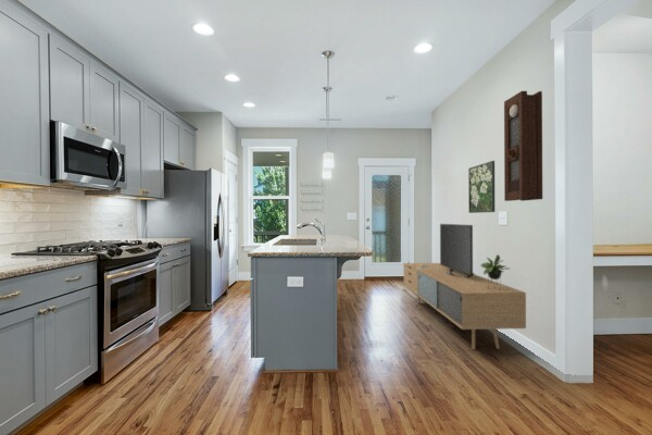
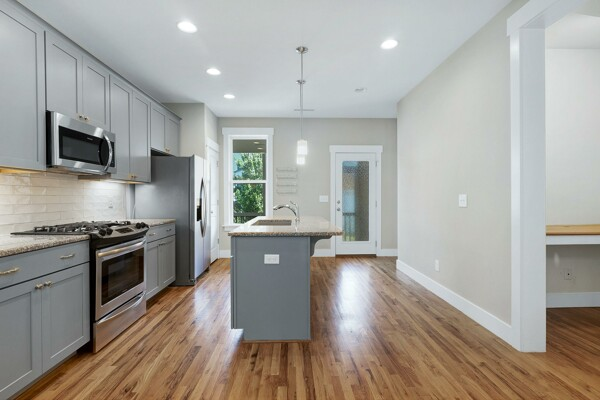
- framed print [467,160,496,214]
- media console [403,223,527,350]
- pendulum clock [503,90,543,202]
